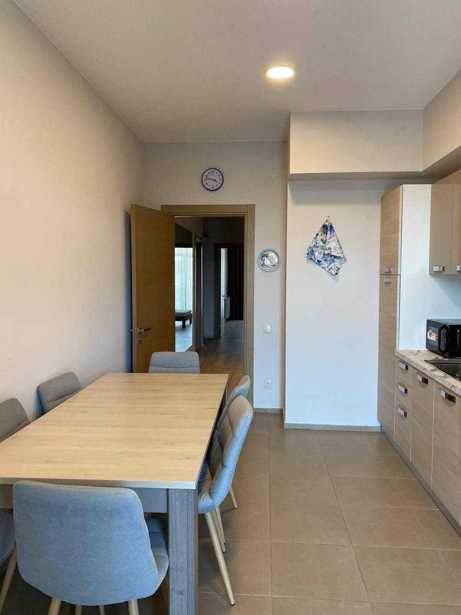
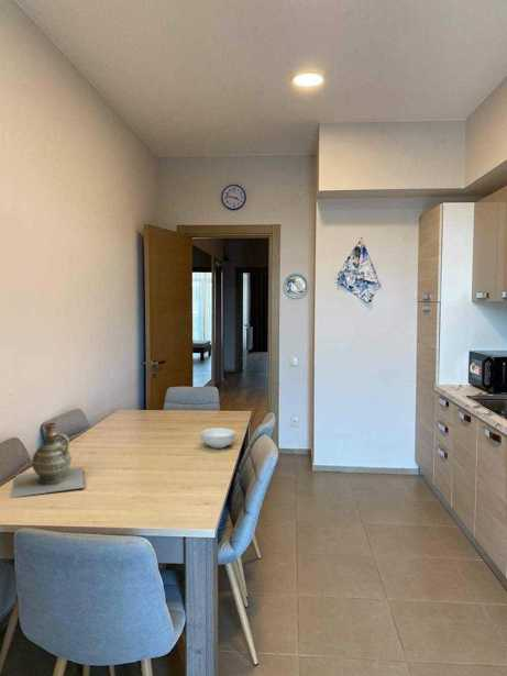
+ ceramic jug [9,422,85,499]
+ cereal bowl [200,426,236,450]
